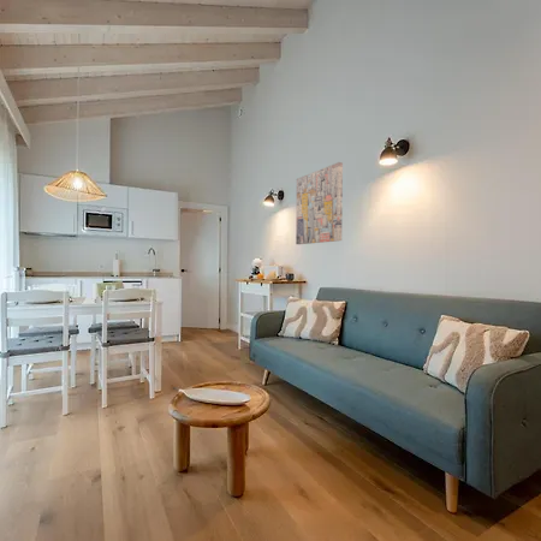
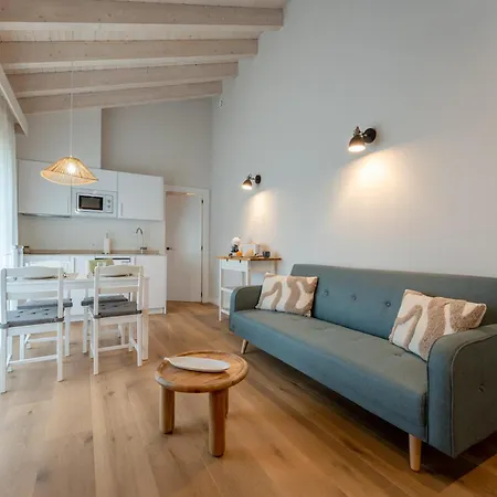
- wall art [295,161,344,245]
